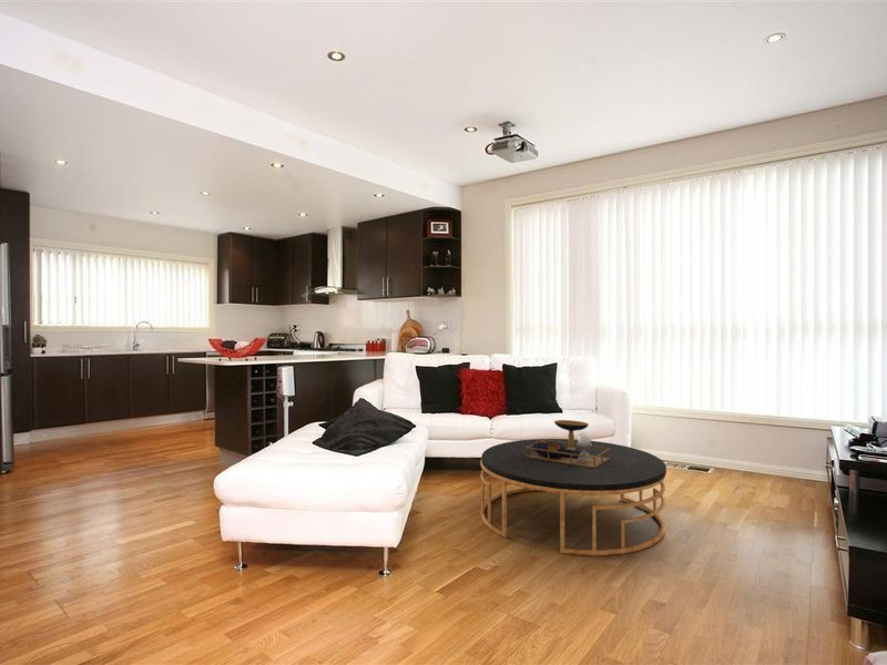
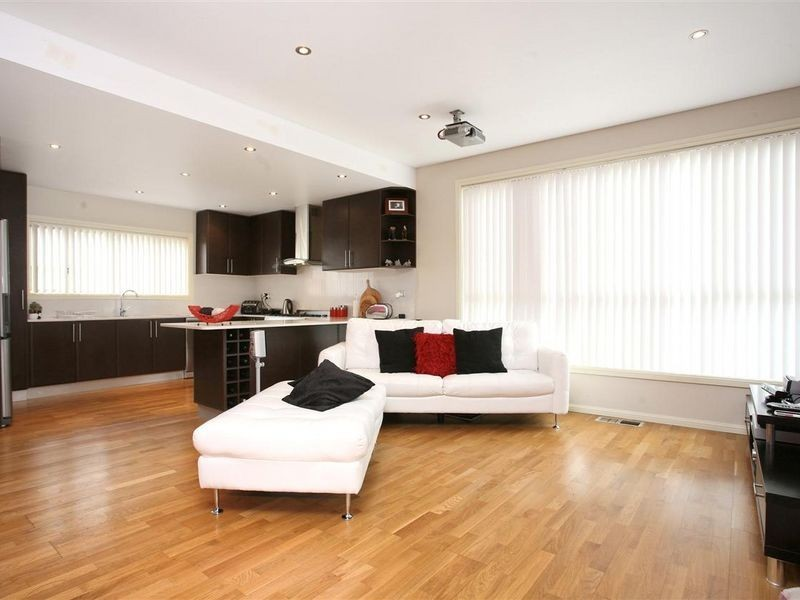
- coffee table [479,419,667,556]
